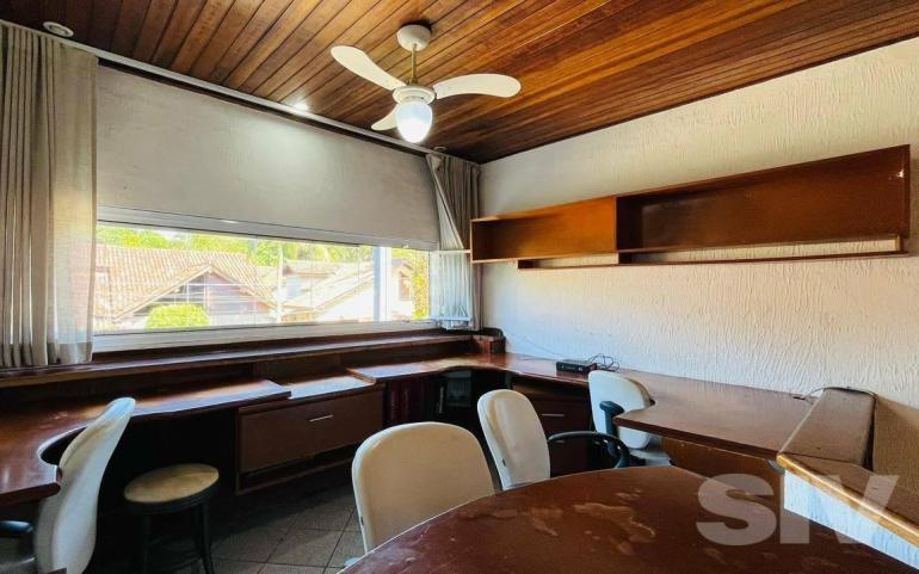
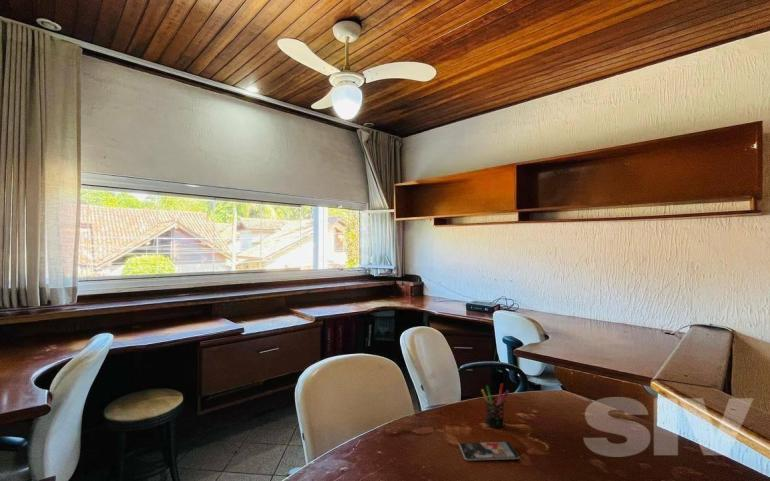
+ pen holder [480,382,510,429]
+ smartphone [458,441,521,462]
